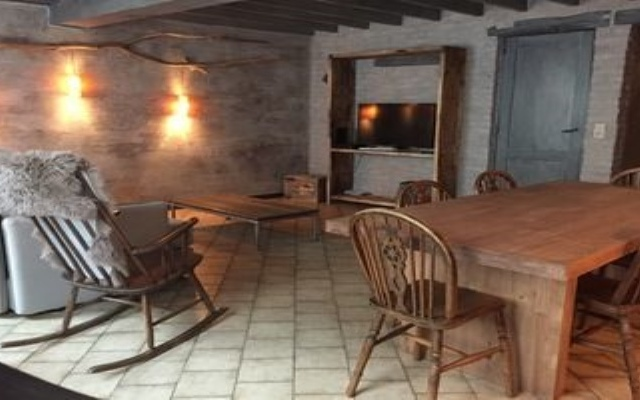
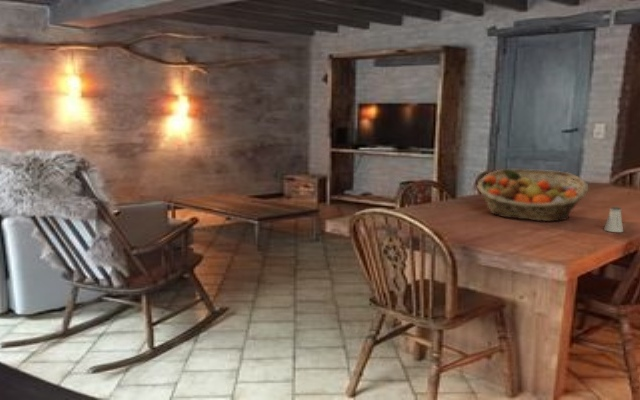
+ saltshaker [603,206,624,233]
+ fruit basket [476,168,589,222]
